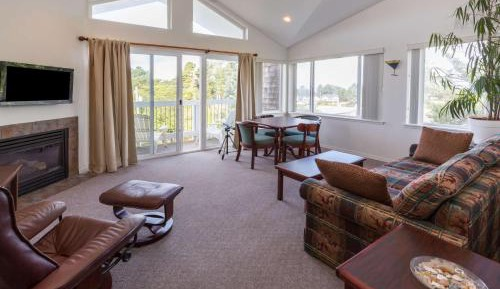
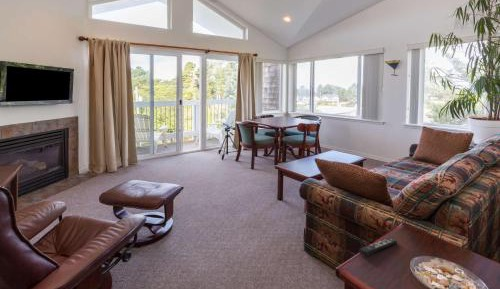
+ remote control [358,237,398,257]
